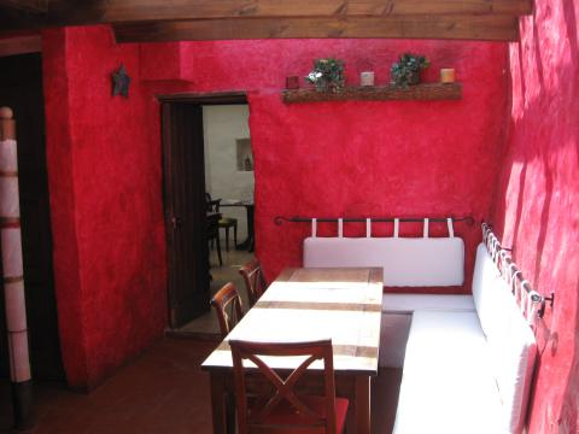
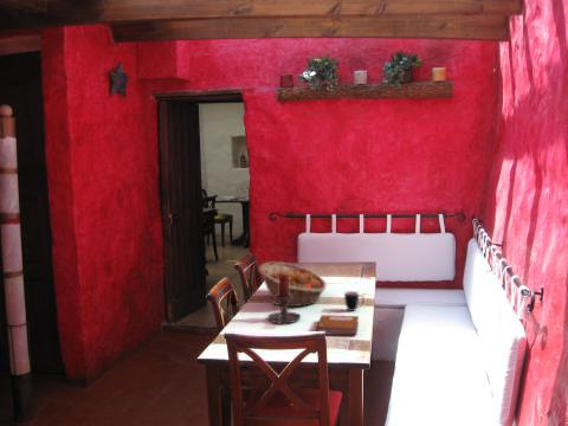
+ fruit basket [258,260,328,308]
+ candle holder [266,275,302,325]
+ notebook [315,314,360,336]
+ mug [343,290,366,312]
